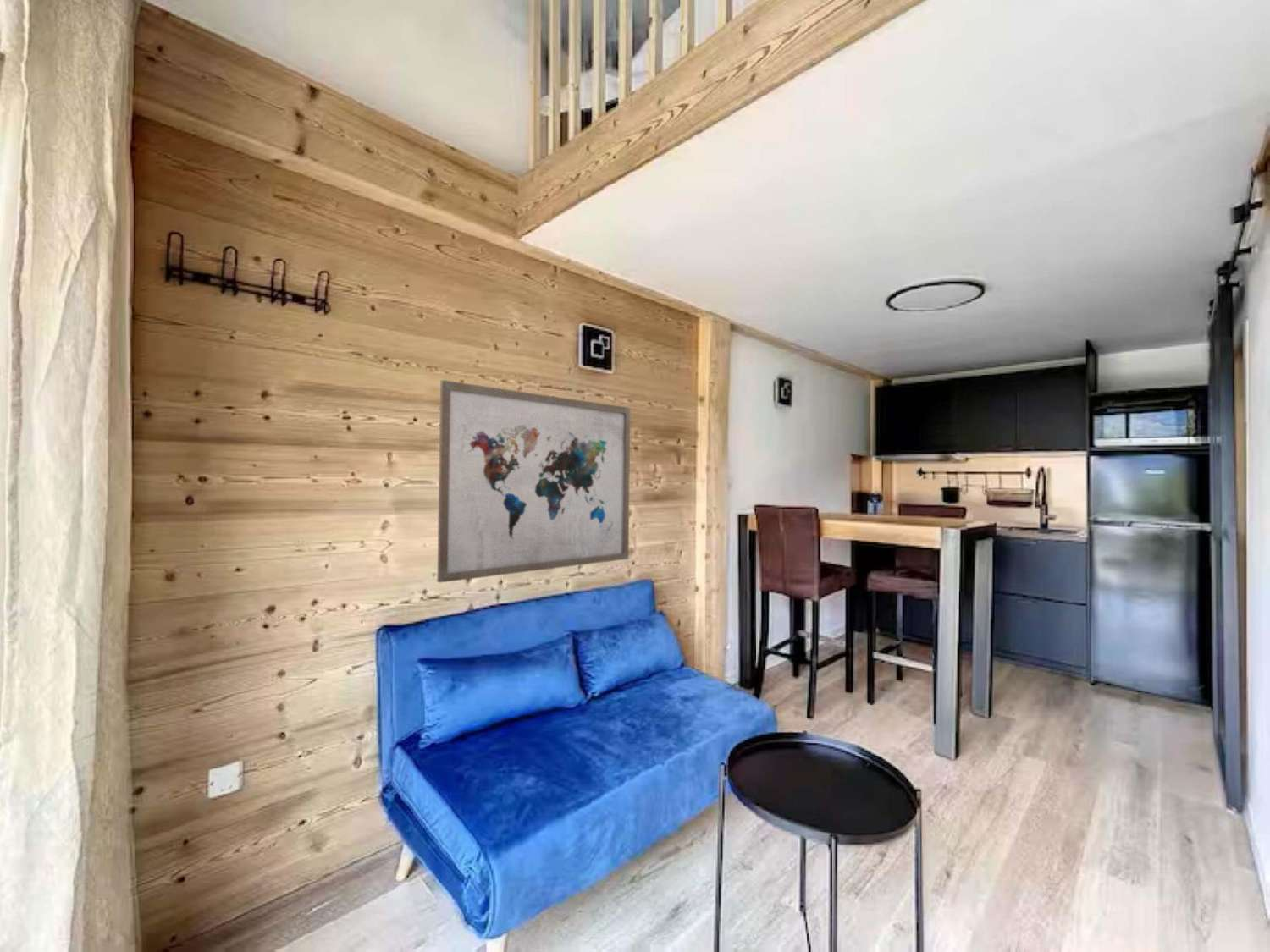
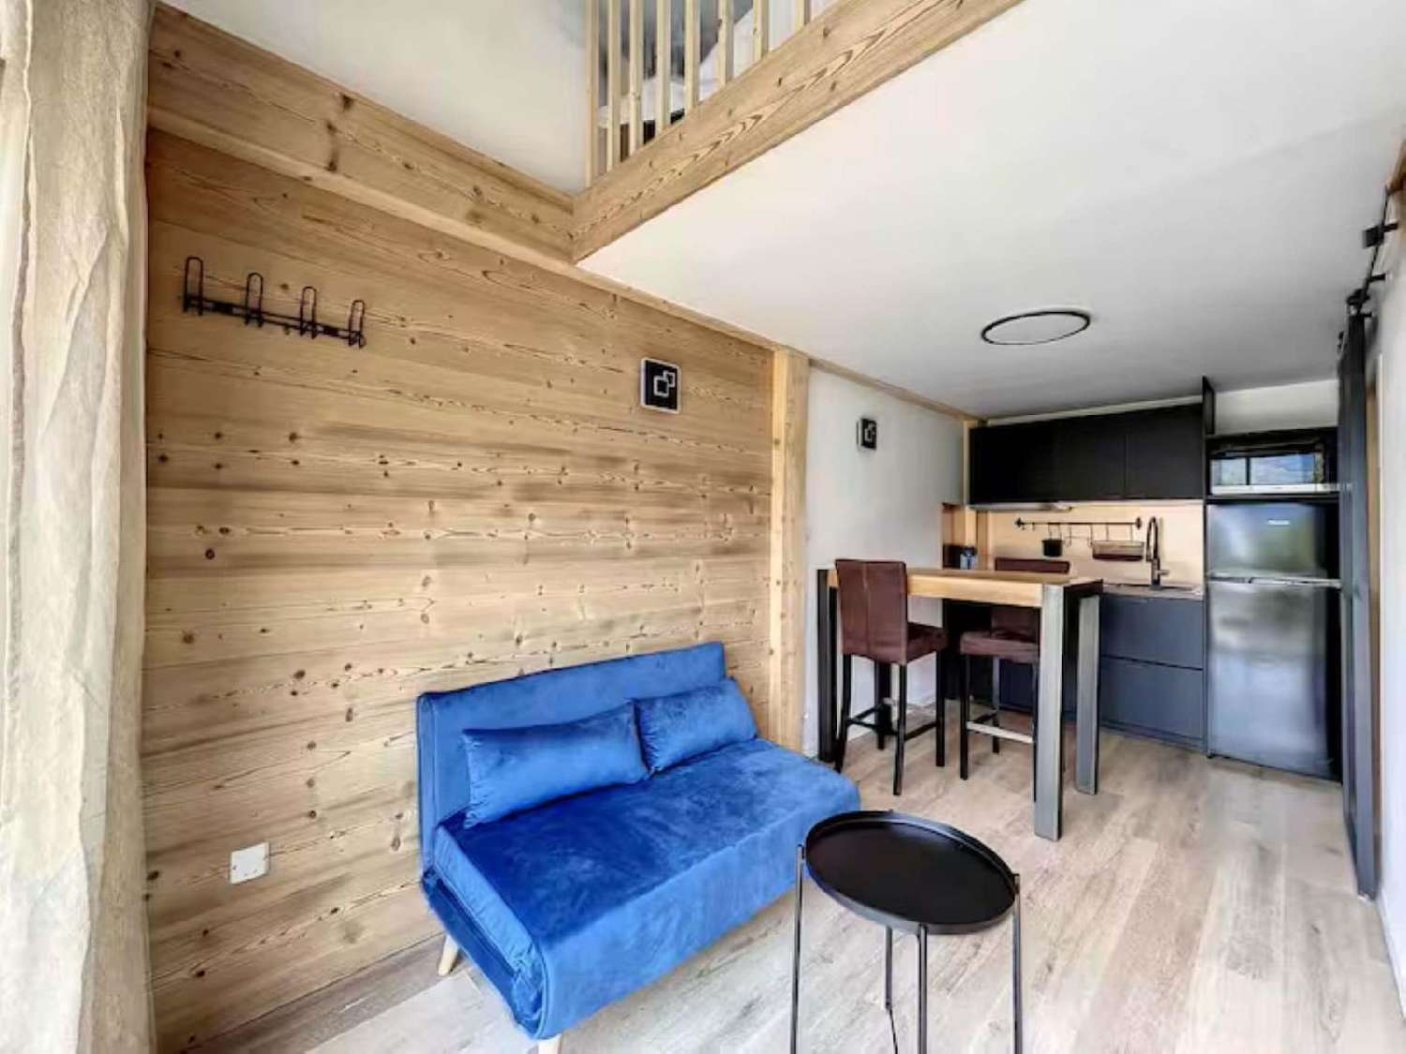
- wall art [436,379,631,584]
